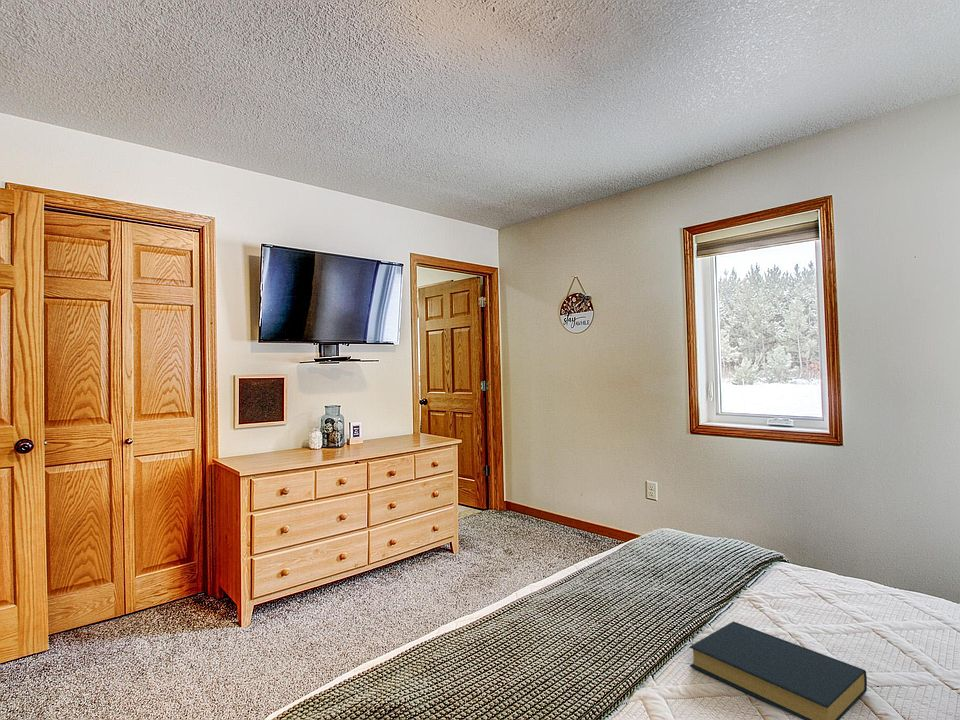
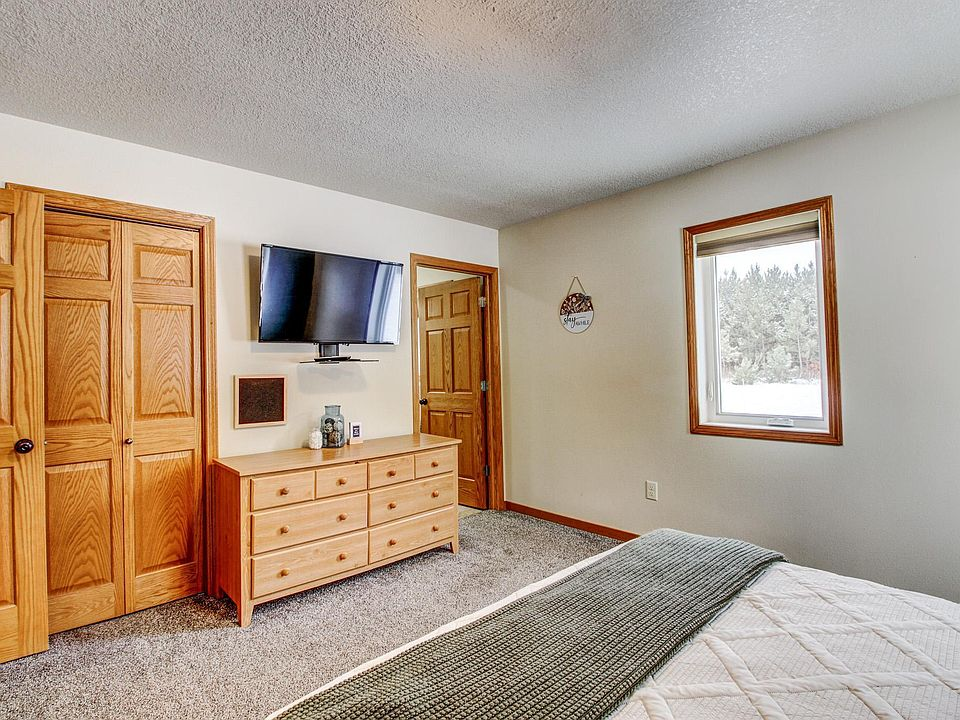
- hardback book [688,621,868,720]
